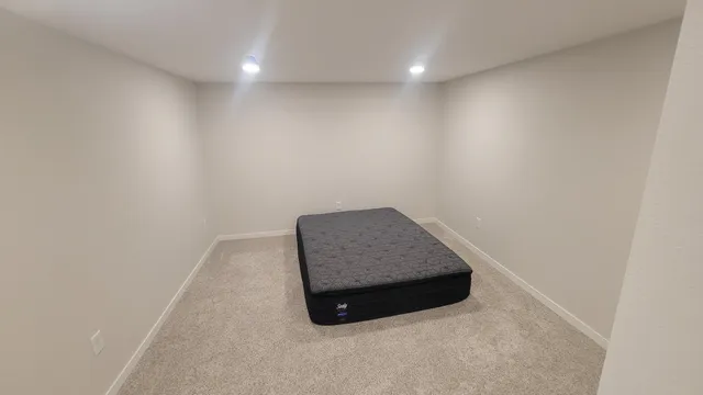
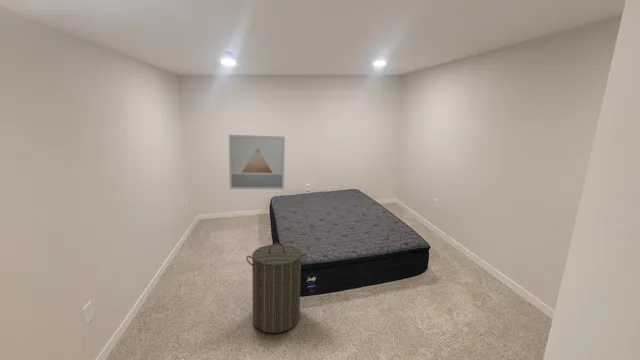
+ wall art [228,134,286,190]
+ laundry hamper [245,242,308,334]
